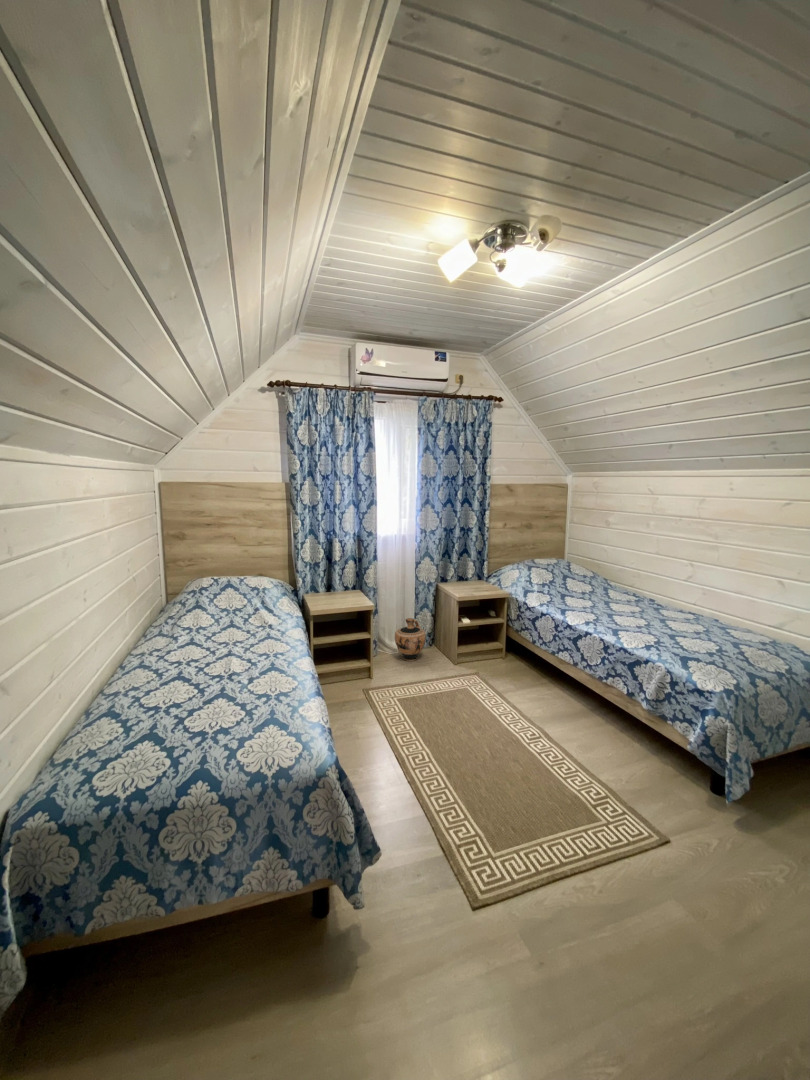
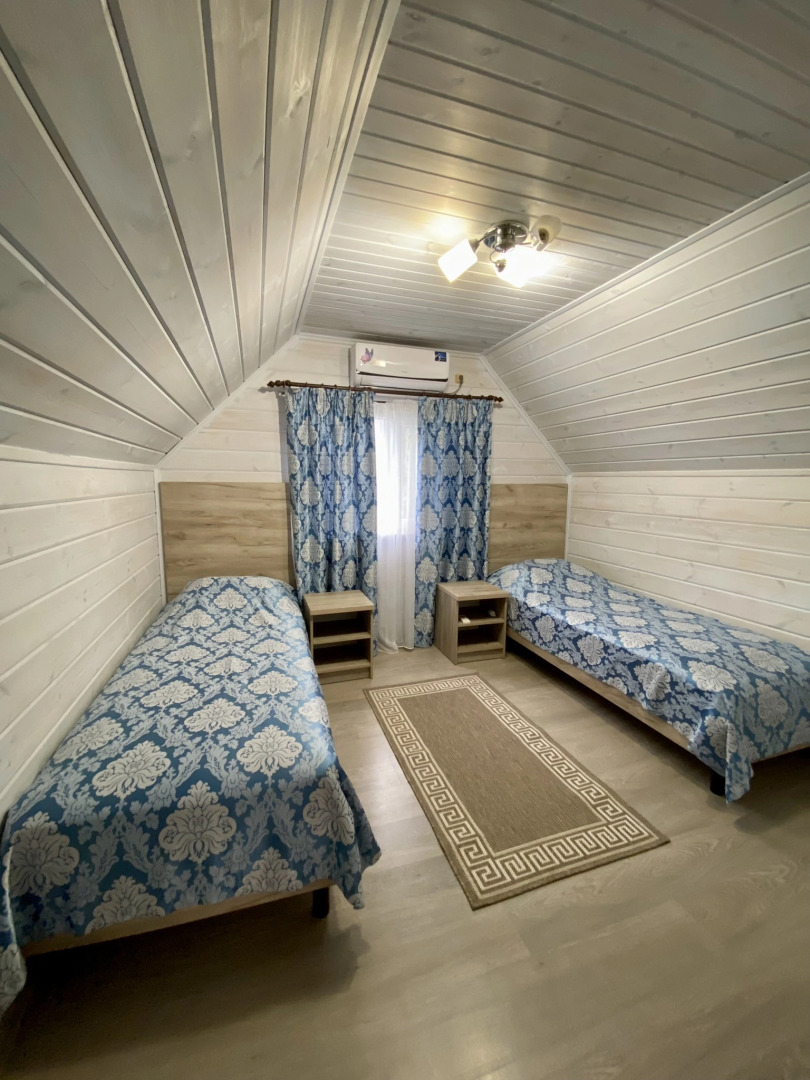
- ceramic jug [394,617,427,662]
